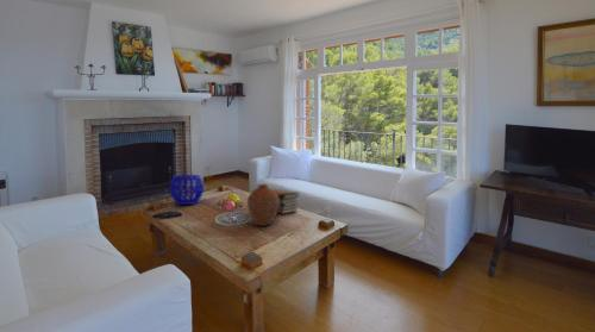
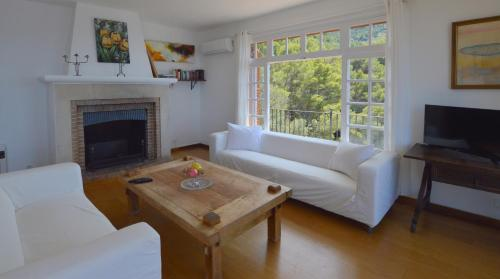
- vase [246,183,278,227]
- decorative bowl [169,174,205,206]
- book stack [273,188,301,214]
